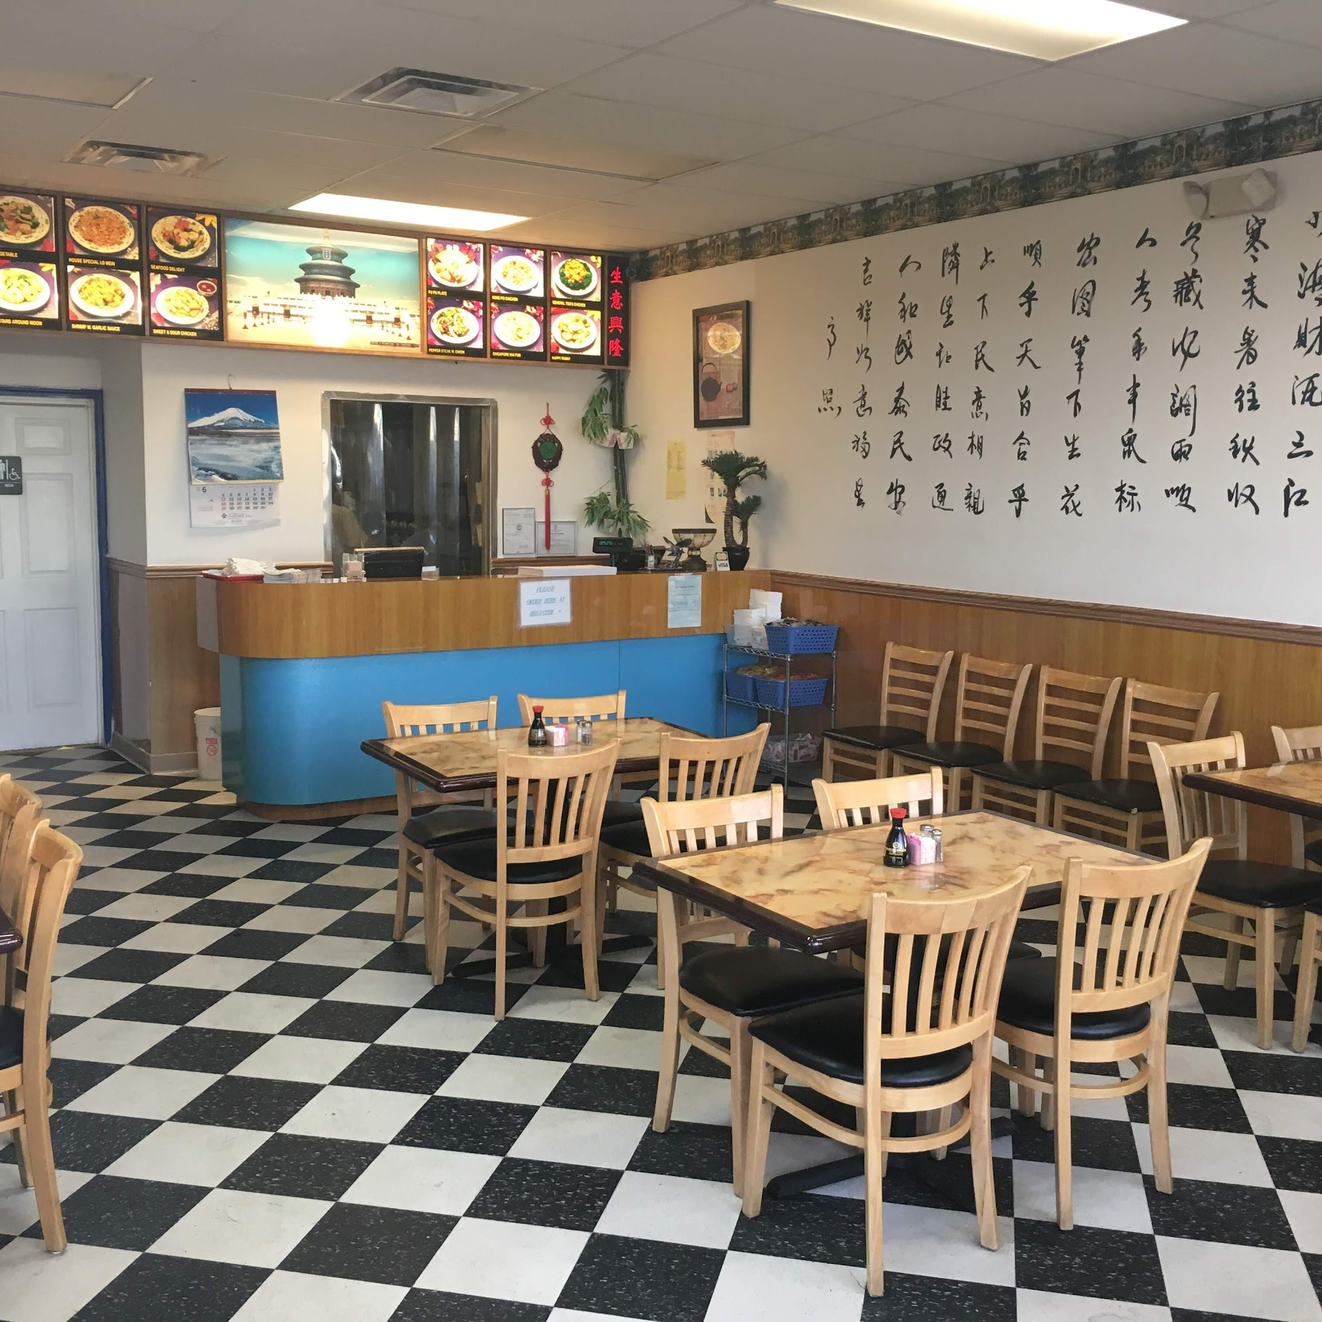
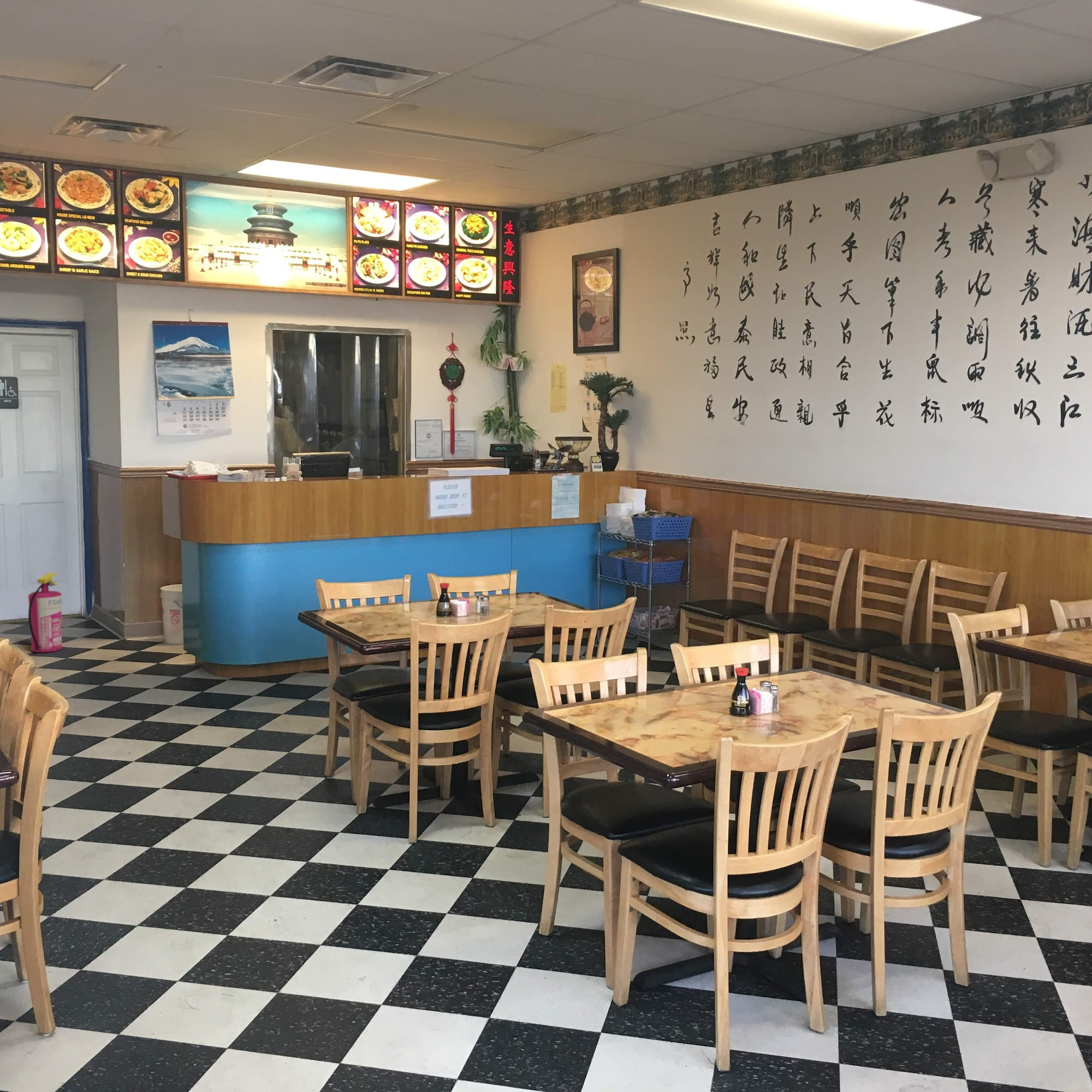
+ fire extinguisher [28,572,63,653]
